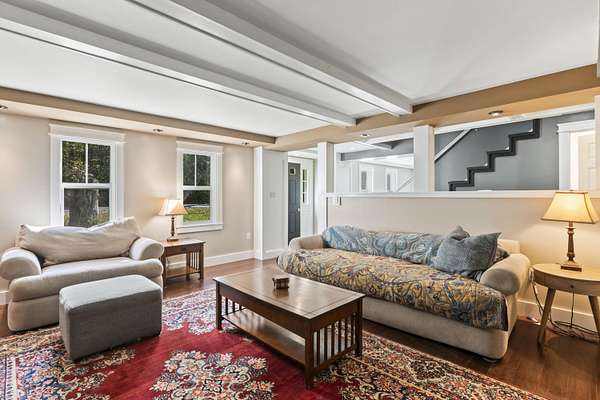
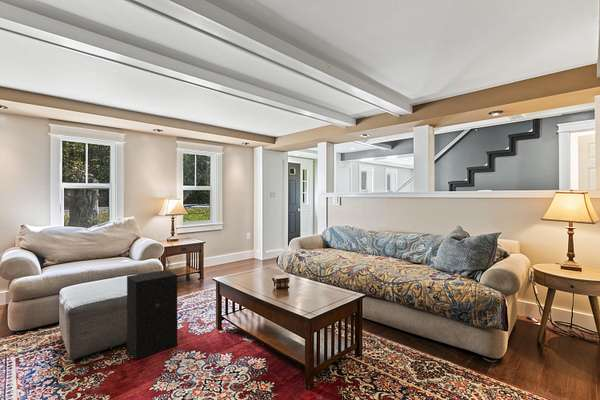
+ speaker [126,269,178,360]
